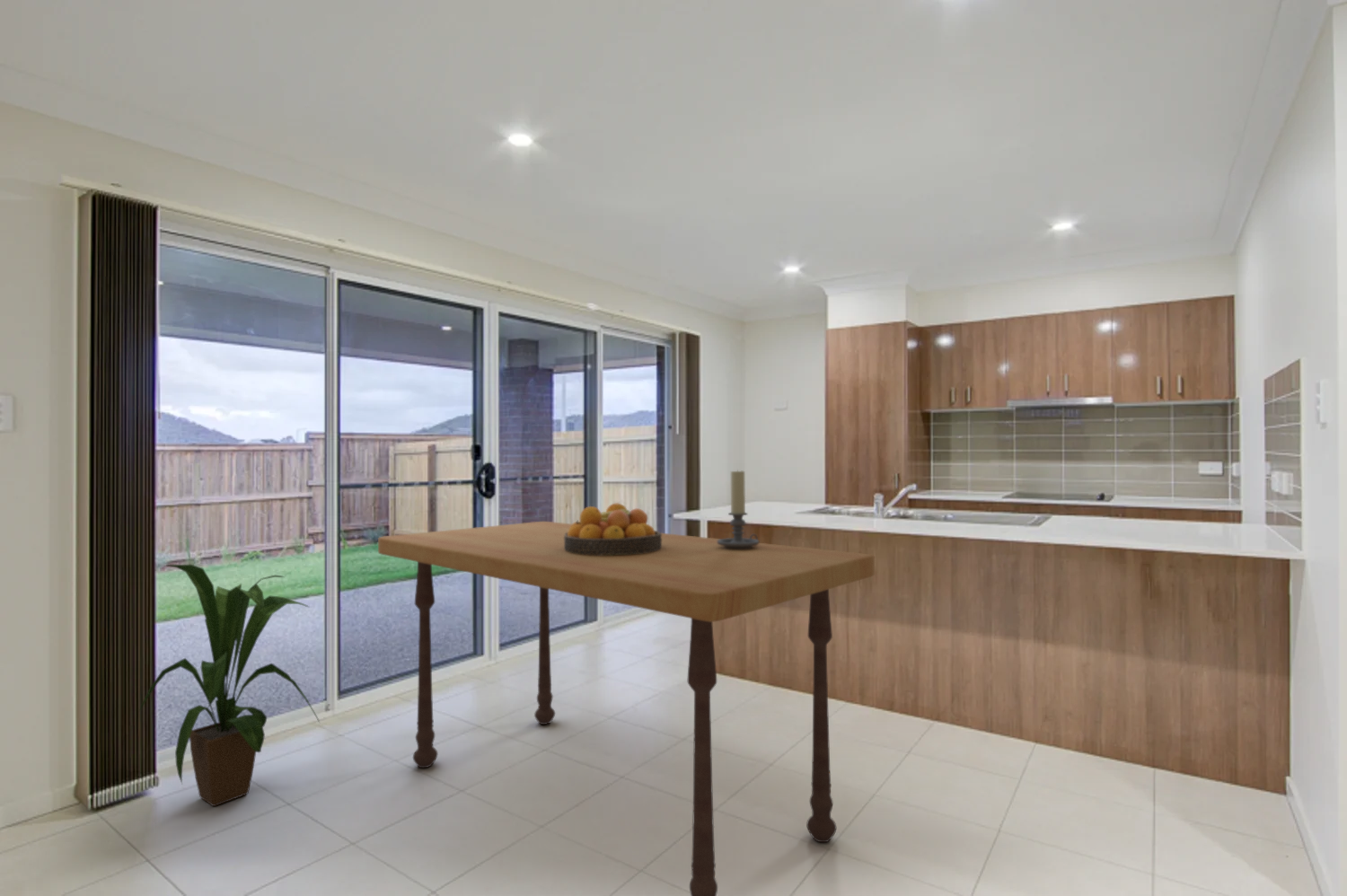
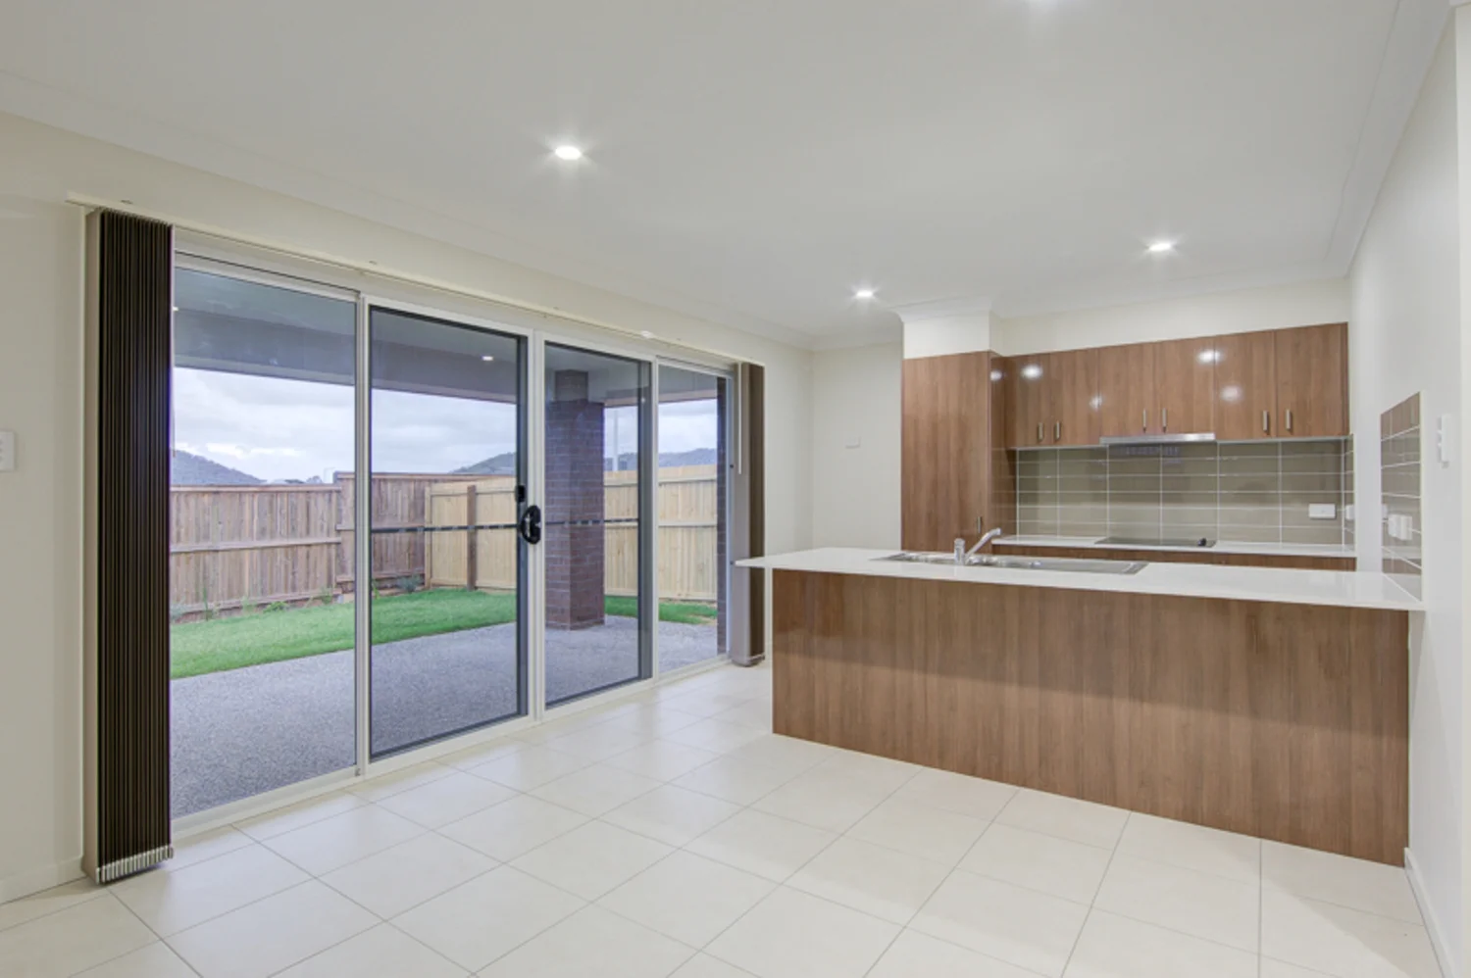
- candle holder [718,469,760,549]
- house plant [138,564,321,807]
- dining table [377,521,876,896]
- fruit bowl [564,503,662,556]
